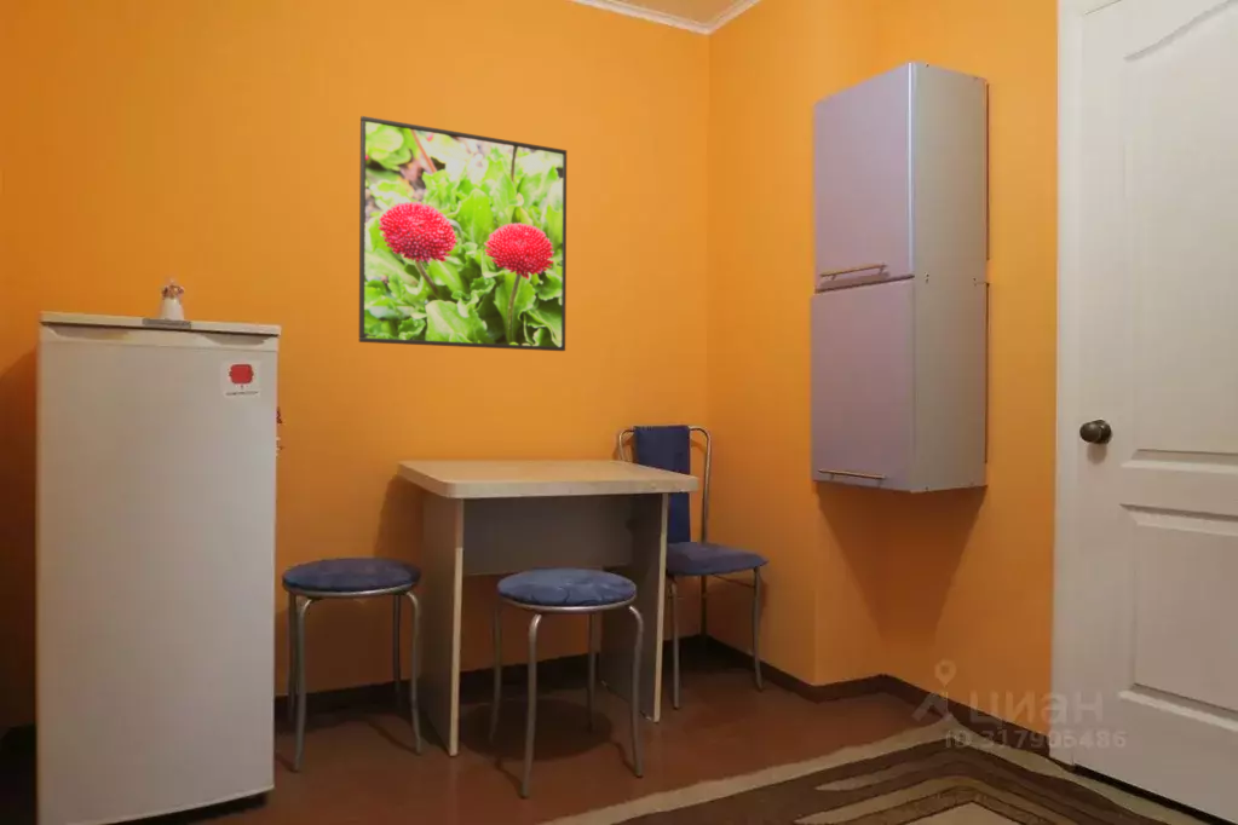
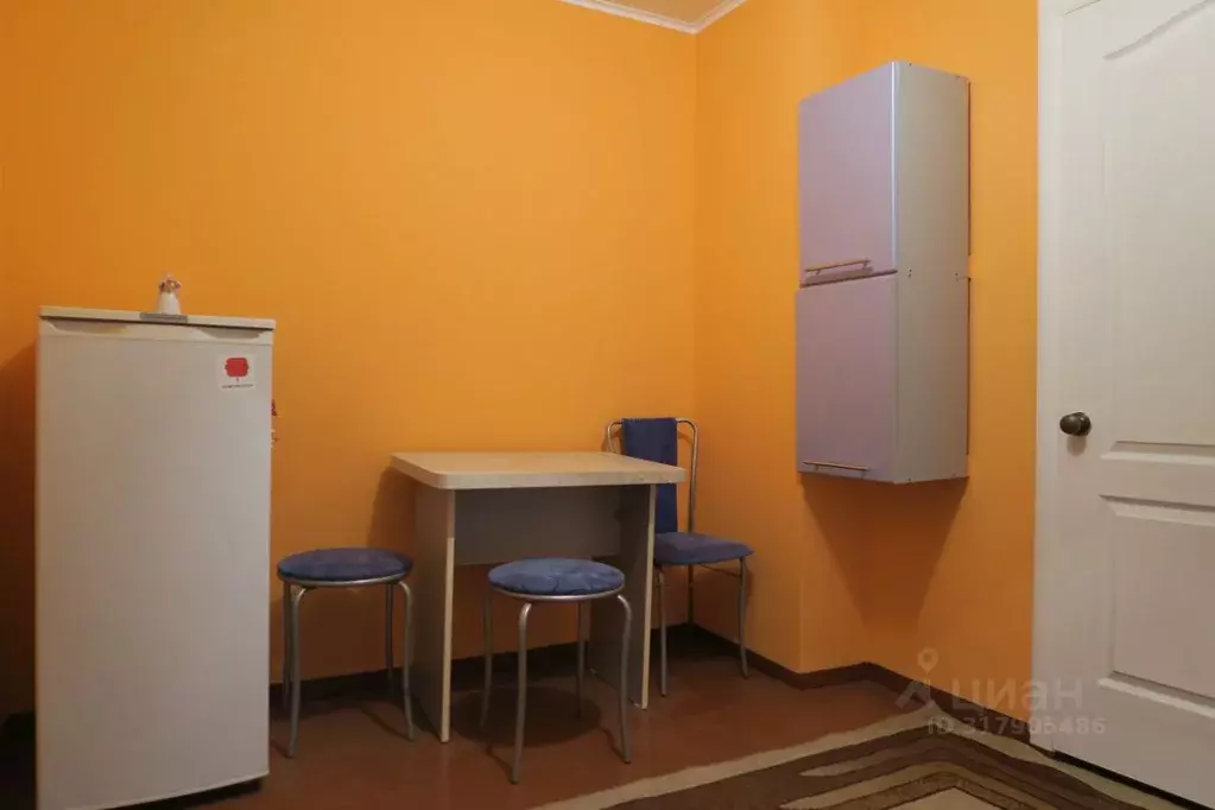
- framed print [358,115,568,352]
